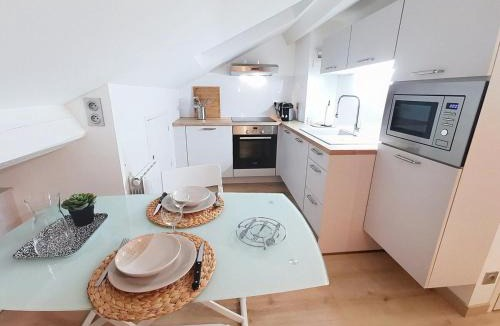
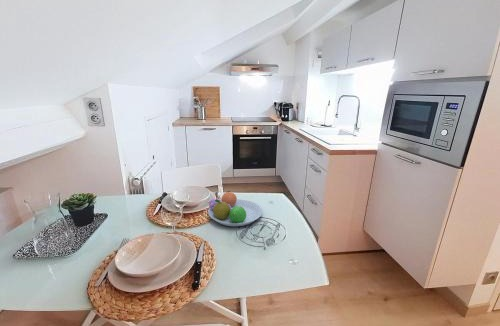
+ fruit bowl [207,190,263,227]
